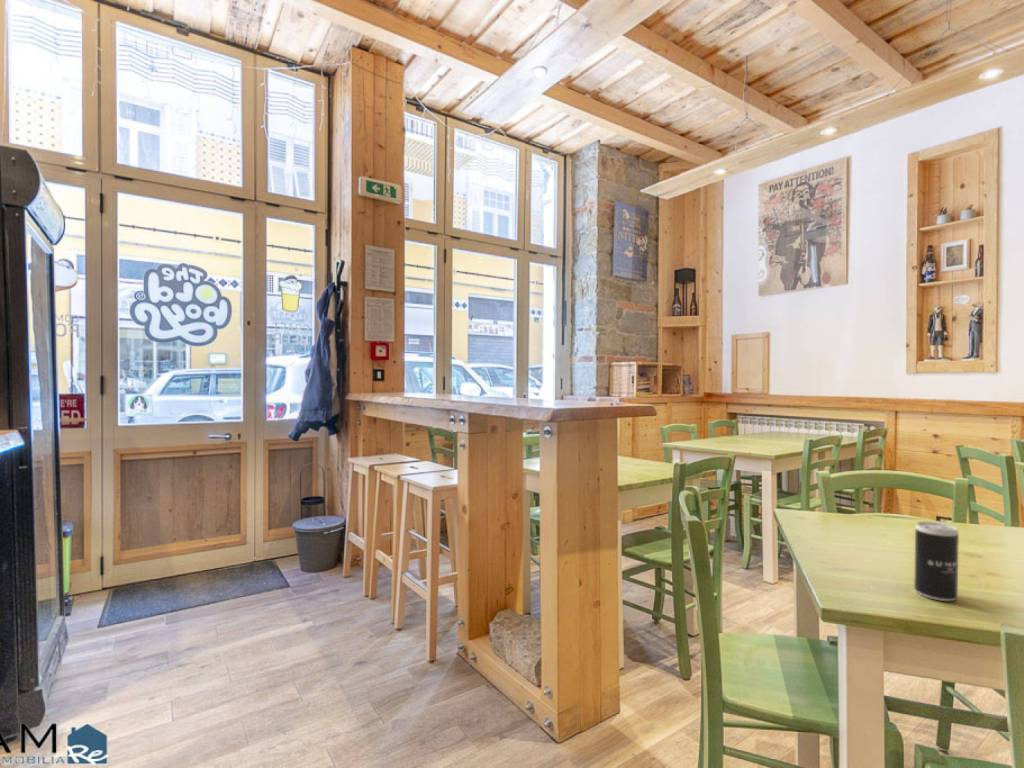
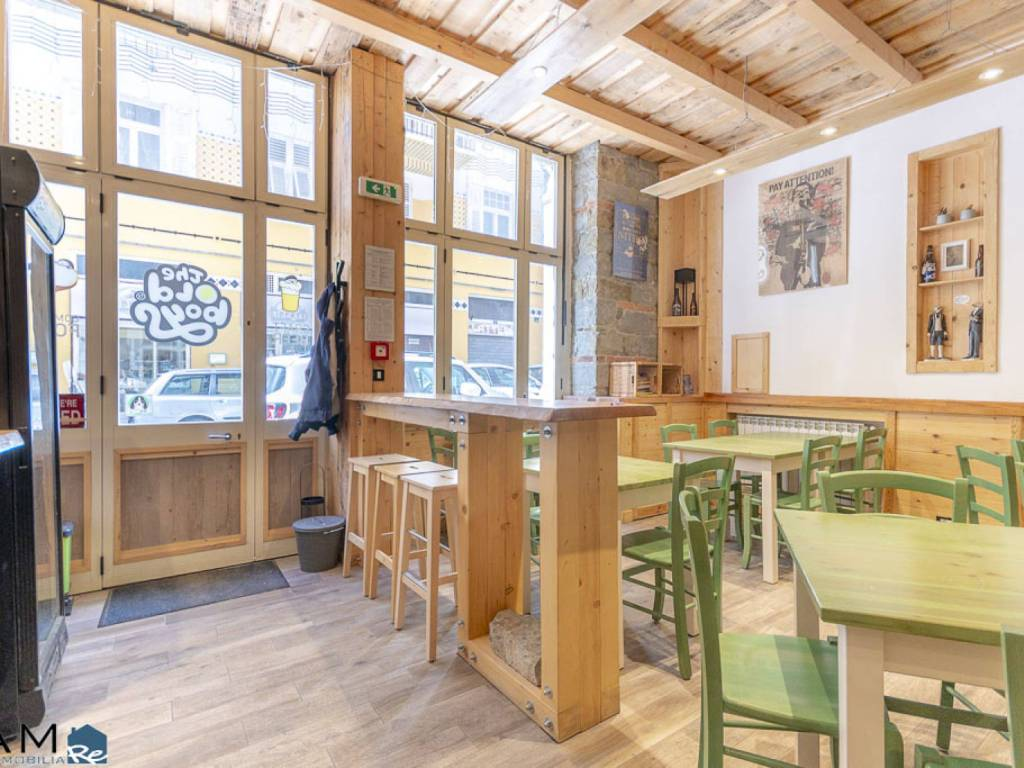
- beverage can [913,521,960,602]
